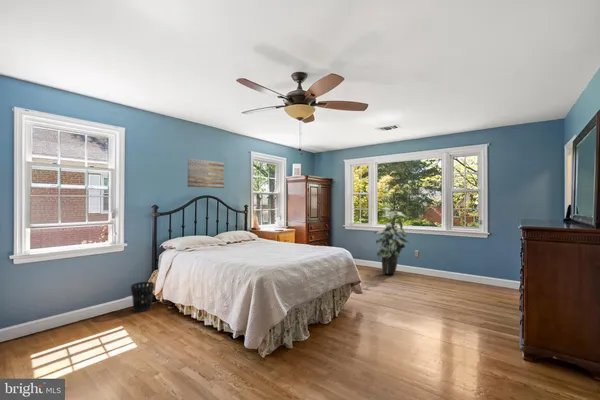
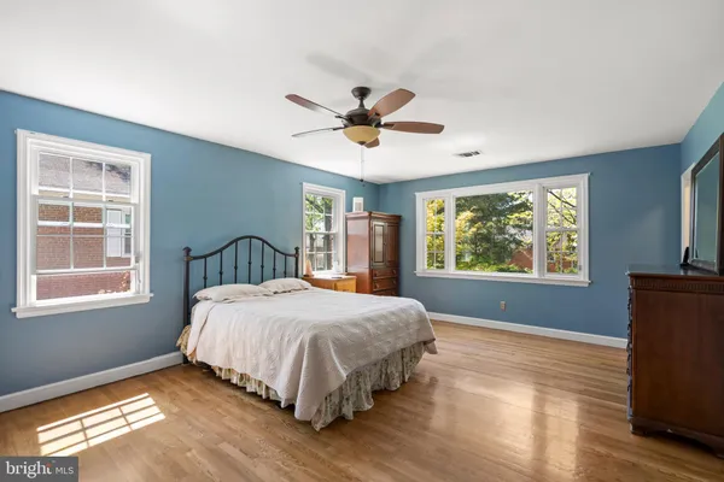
- wastebasket [130,281,155,313]
- indoor plant [373,207,411,275]
- wall art [187,157,225,189]
